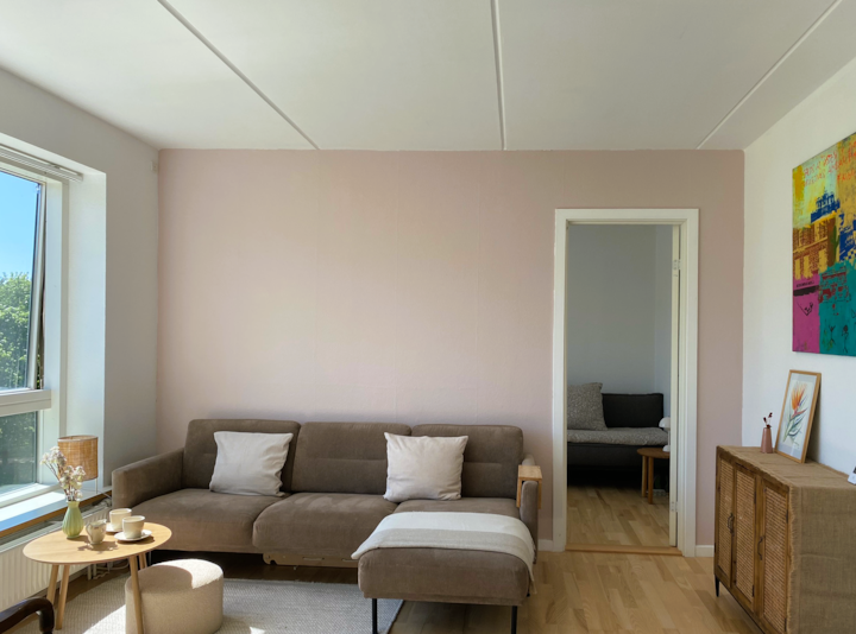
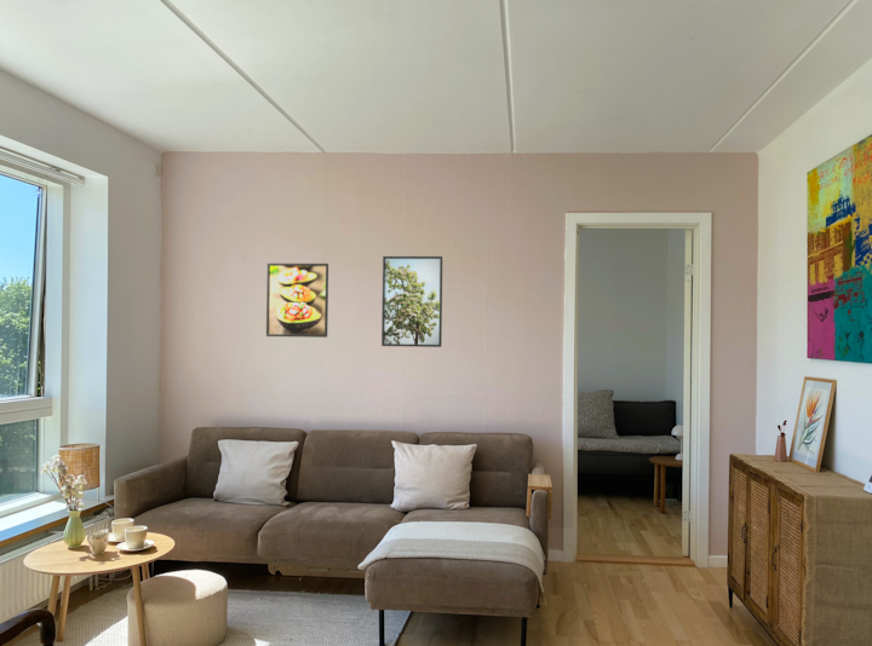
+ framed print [265,263,329,339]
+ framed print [380,255,443,348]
